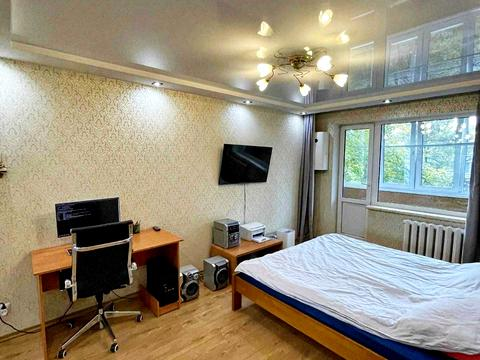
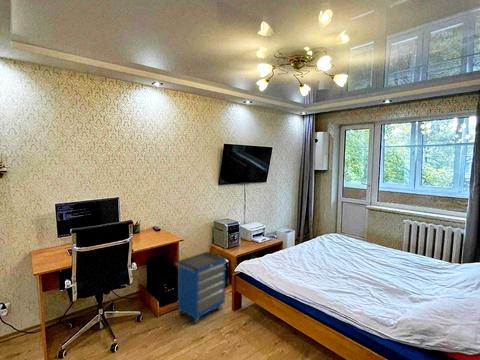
+ cabinet [174,251,227,325]
